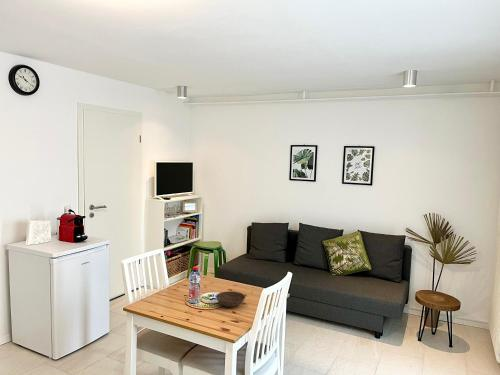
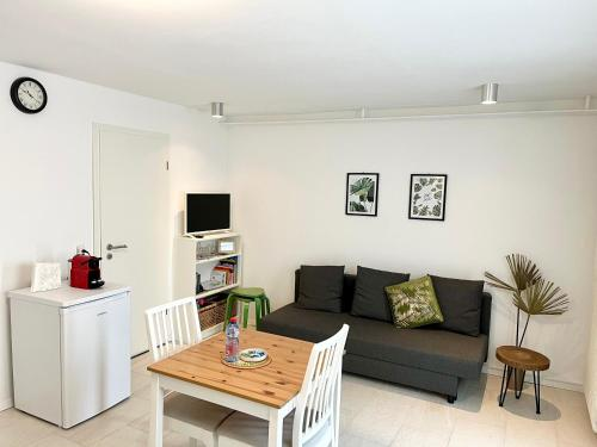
- bowl [215,290,246,308]
